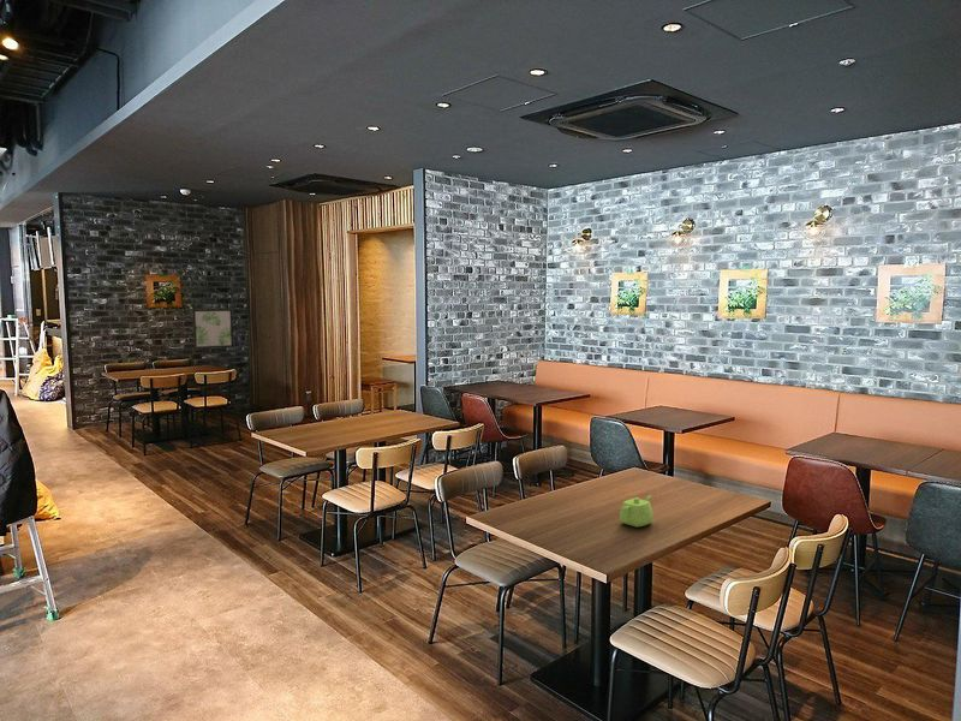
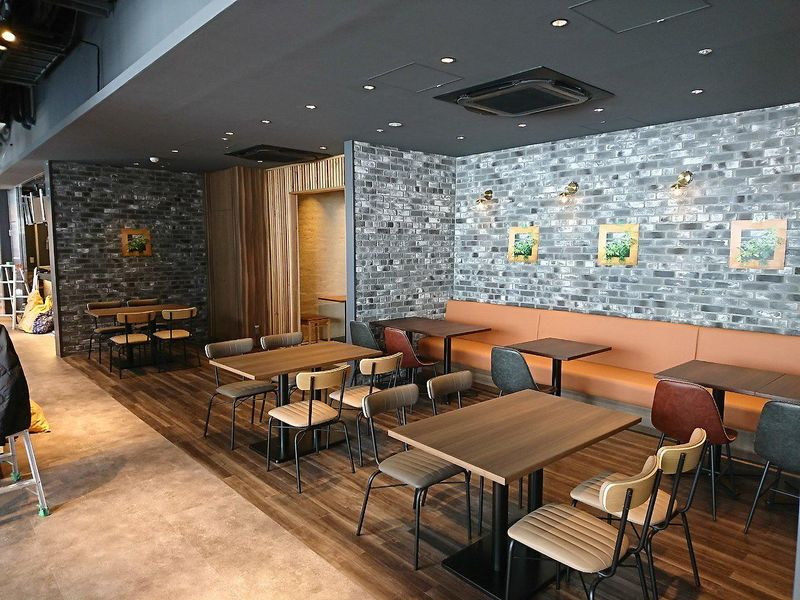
- wall art [191,309,234,350]
- teapot [619,494,653,529]
